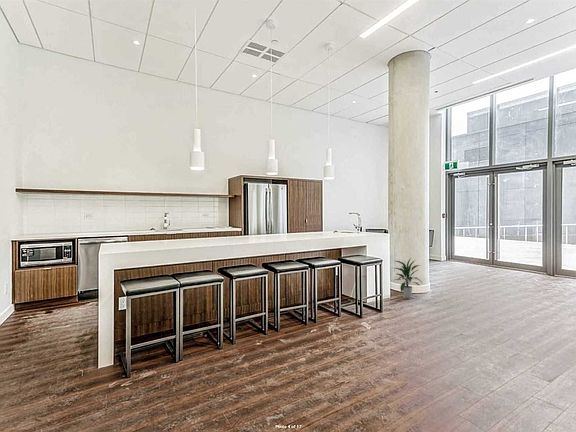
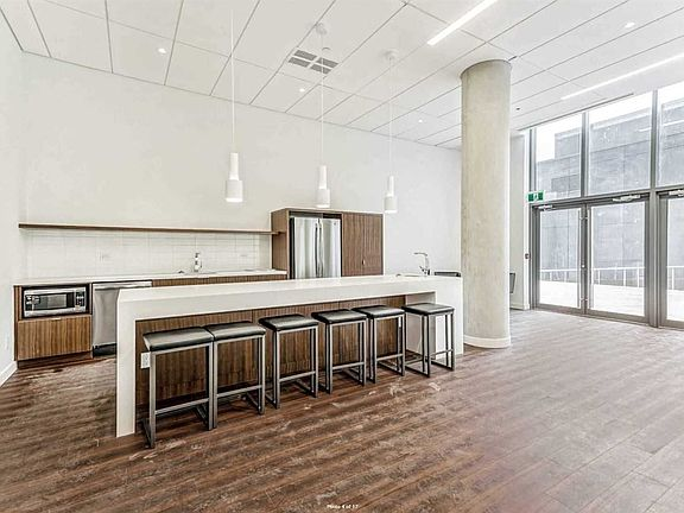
- indoor plant [392,257,424,300]
